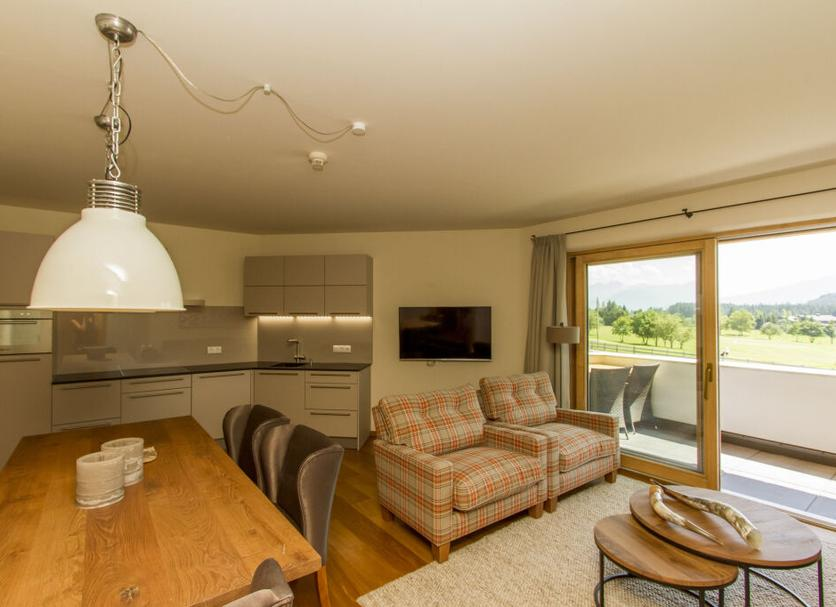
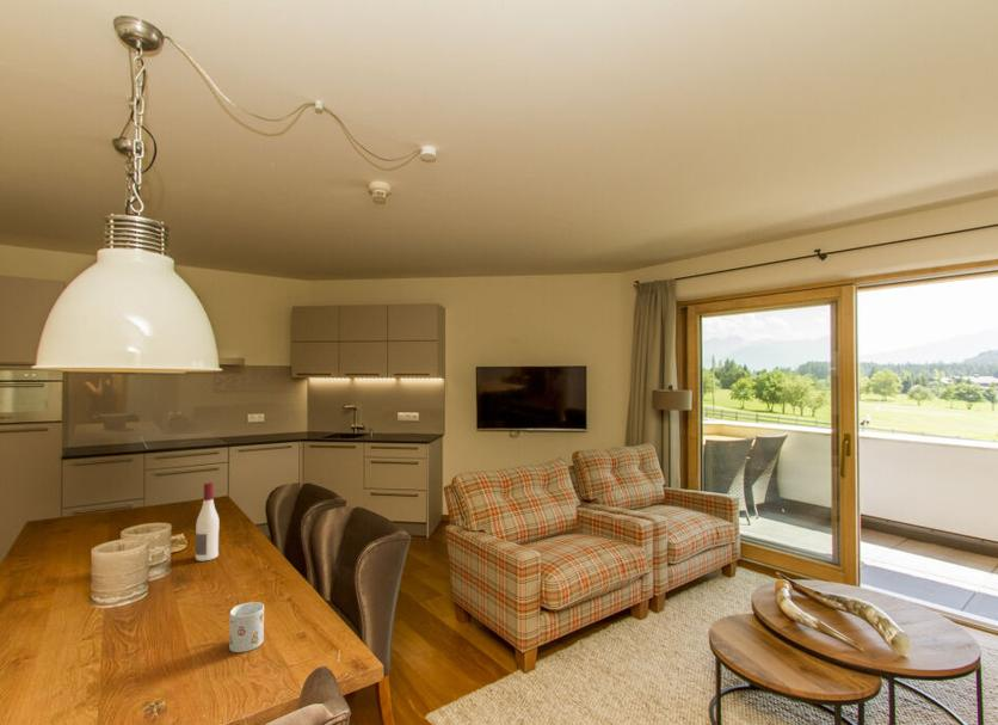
+ alcohol [195,481,221,563]
+ mug [228,601,265,653]
